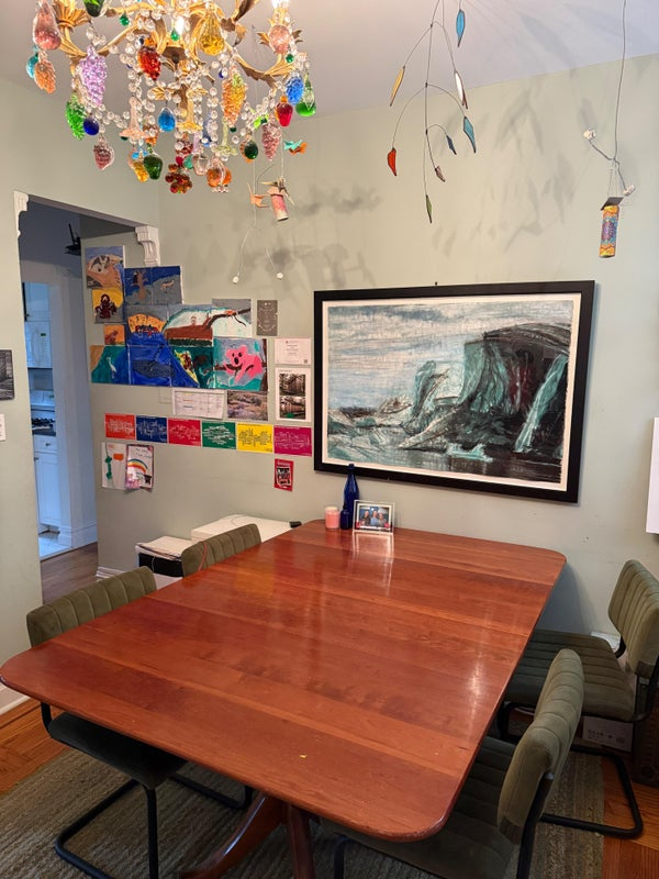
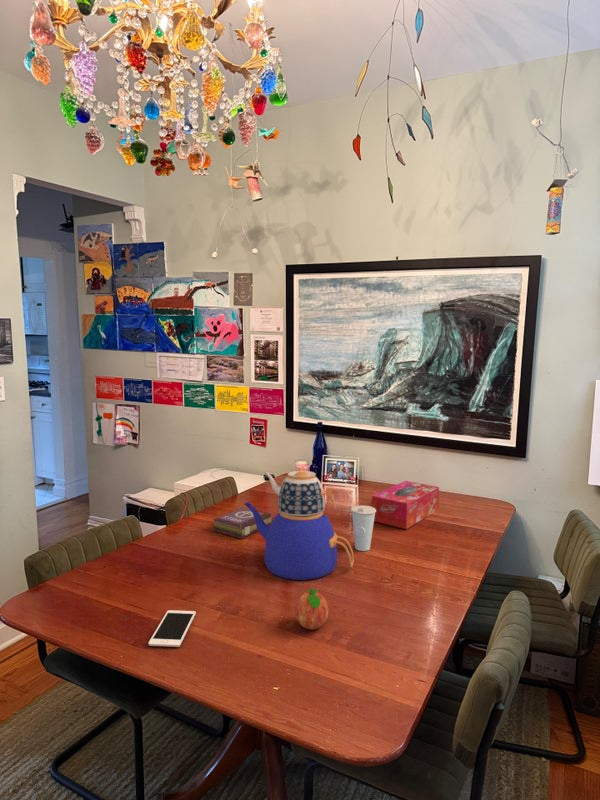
+ cup [350,505,376,552]
+ fruit [294,588,330,630]
+ teapot [243,466,355,581]
+ book [211,507,273,540]
+ tissue box [371,480,440,530]
+ cell phone [147,609,197,648]
